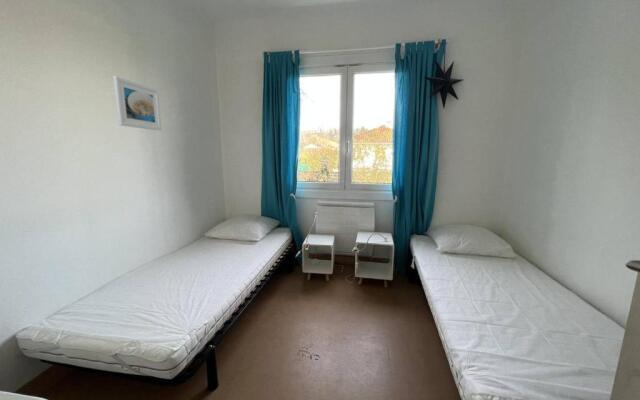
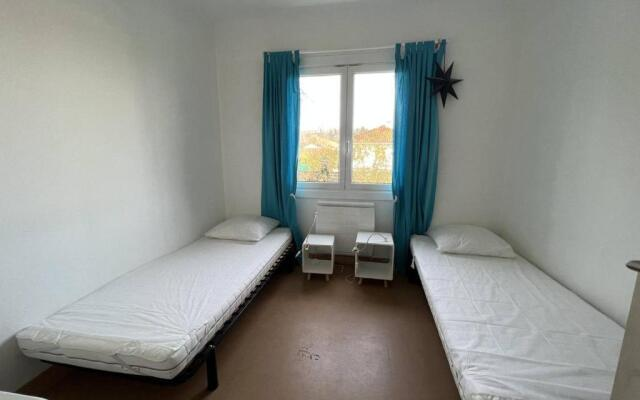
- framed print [112,75,163,132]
